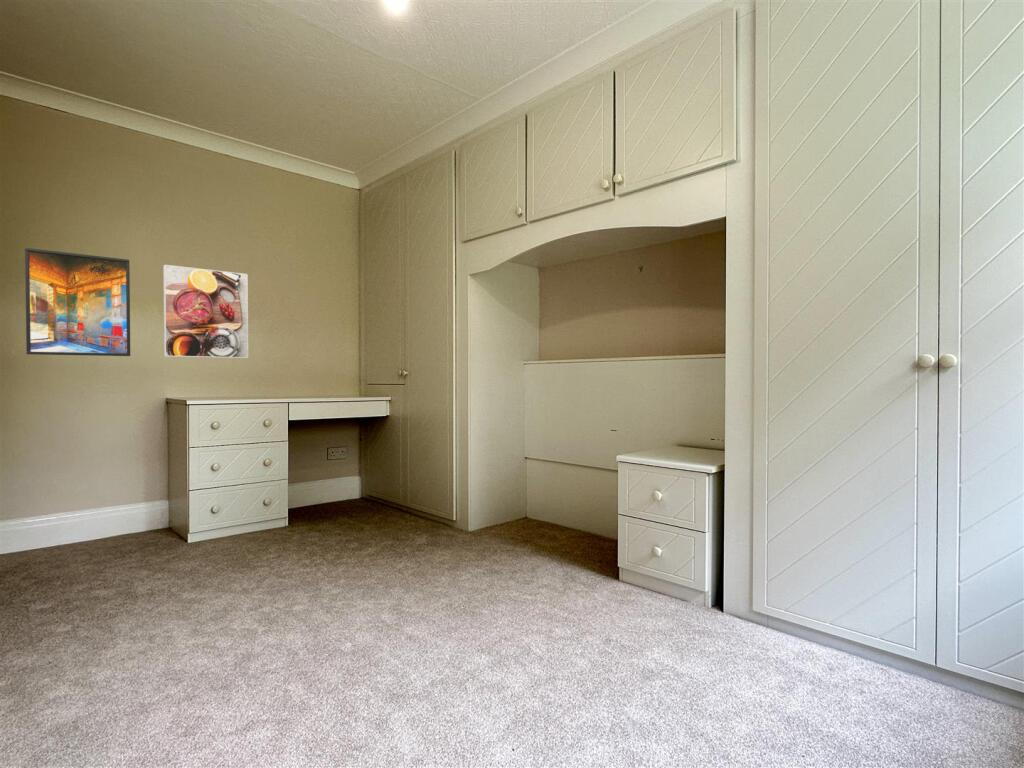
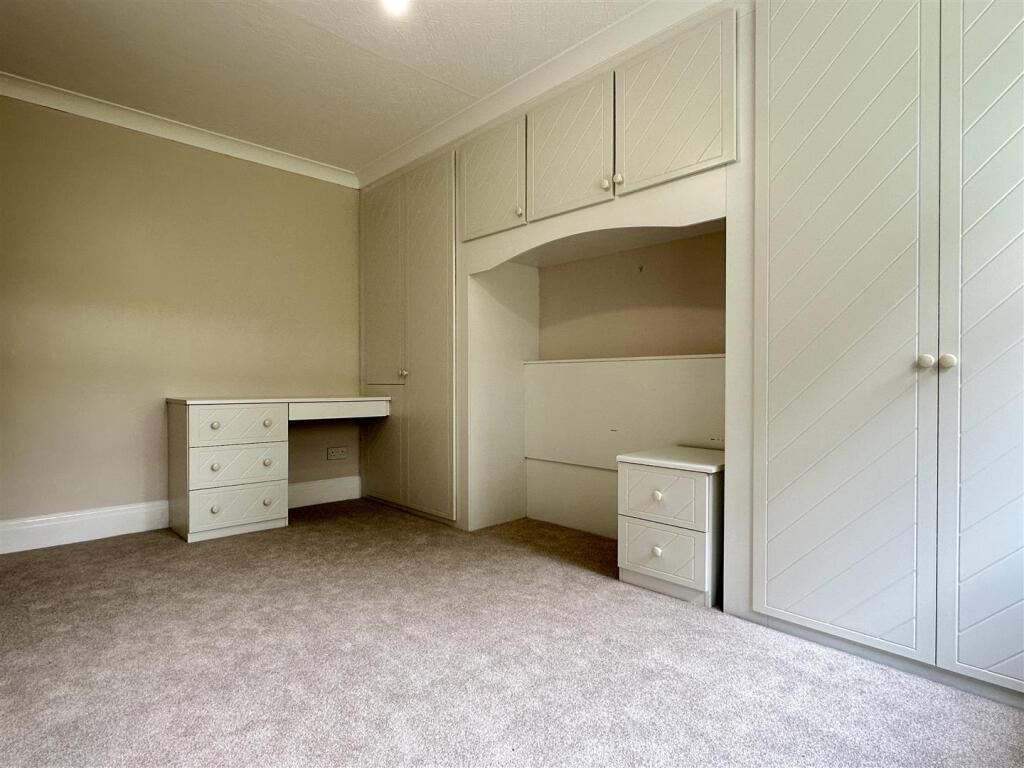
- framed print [24,247,131,357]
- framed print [162,264,249,359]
